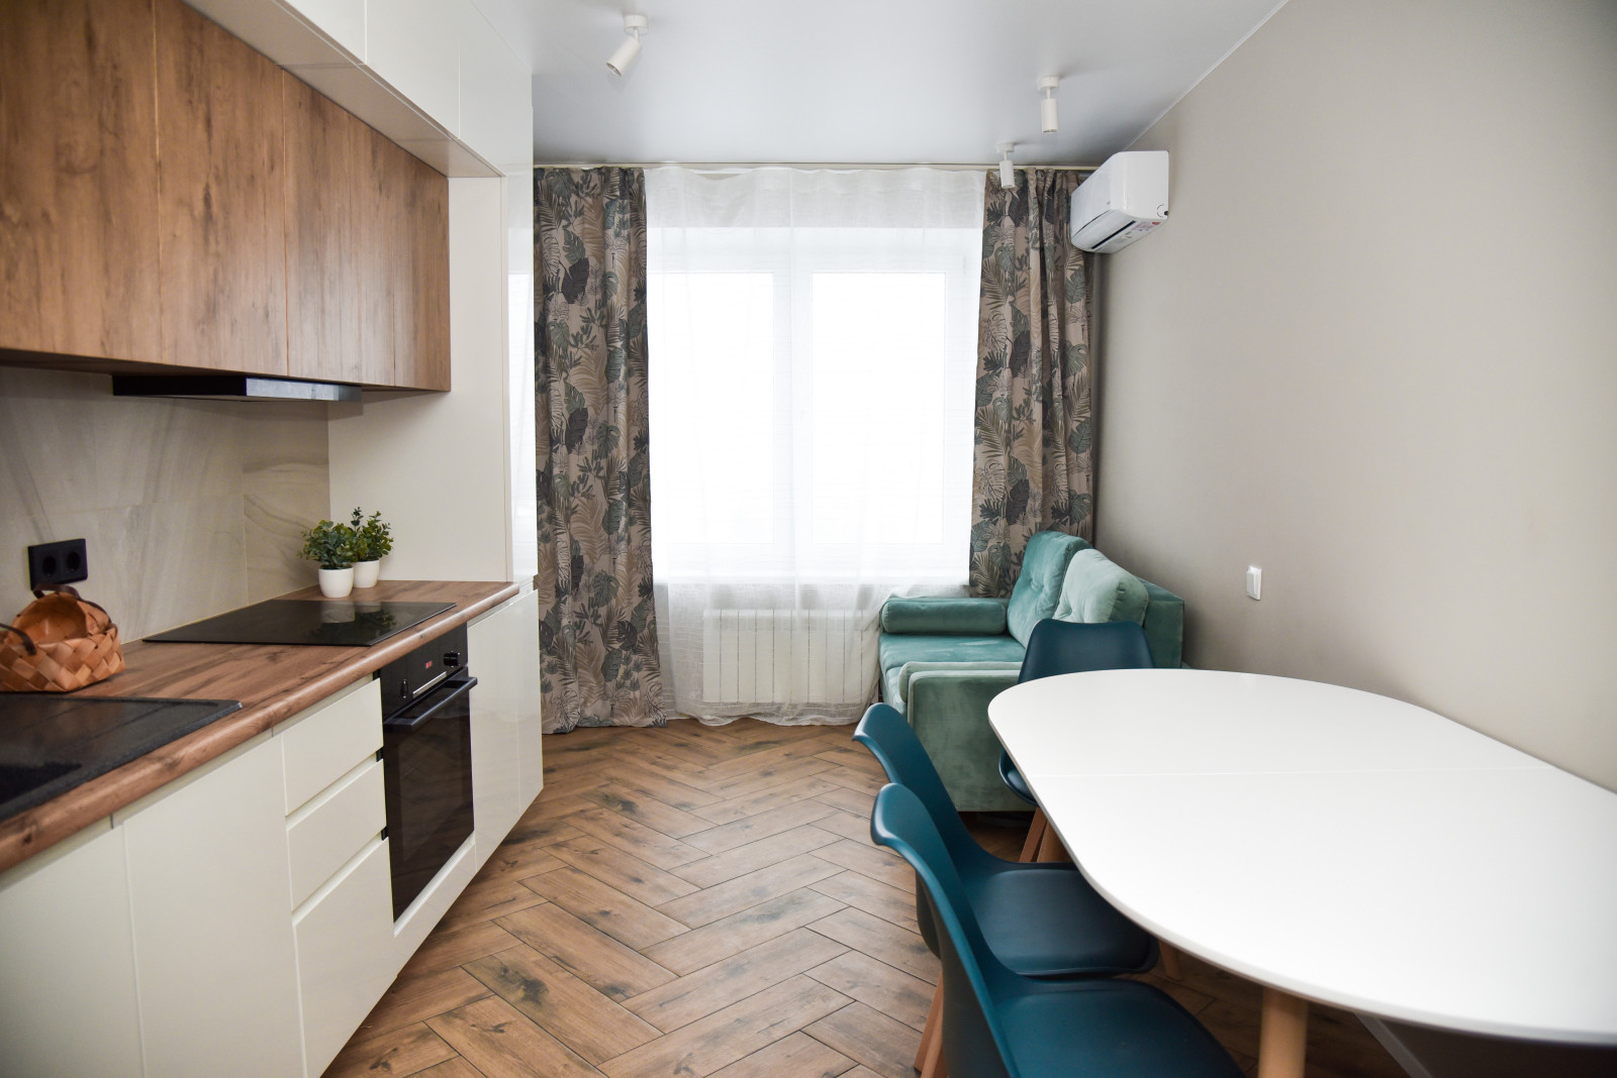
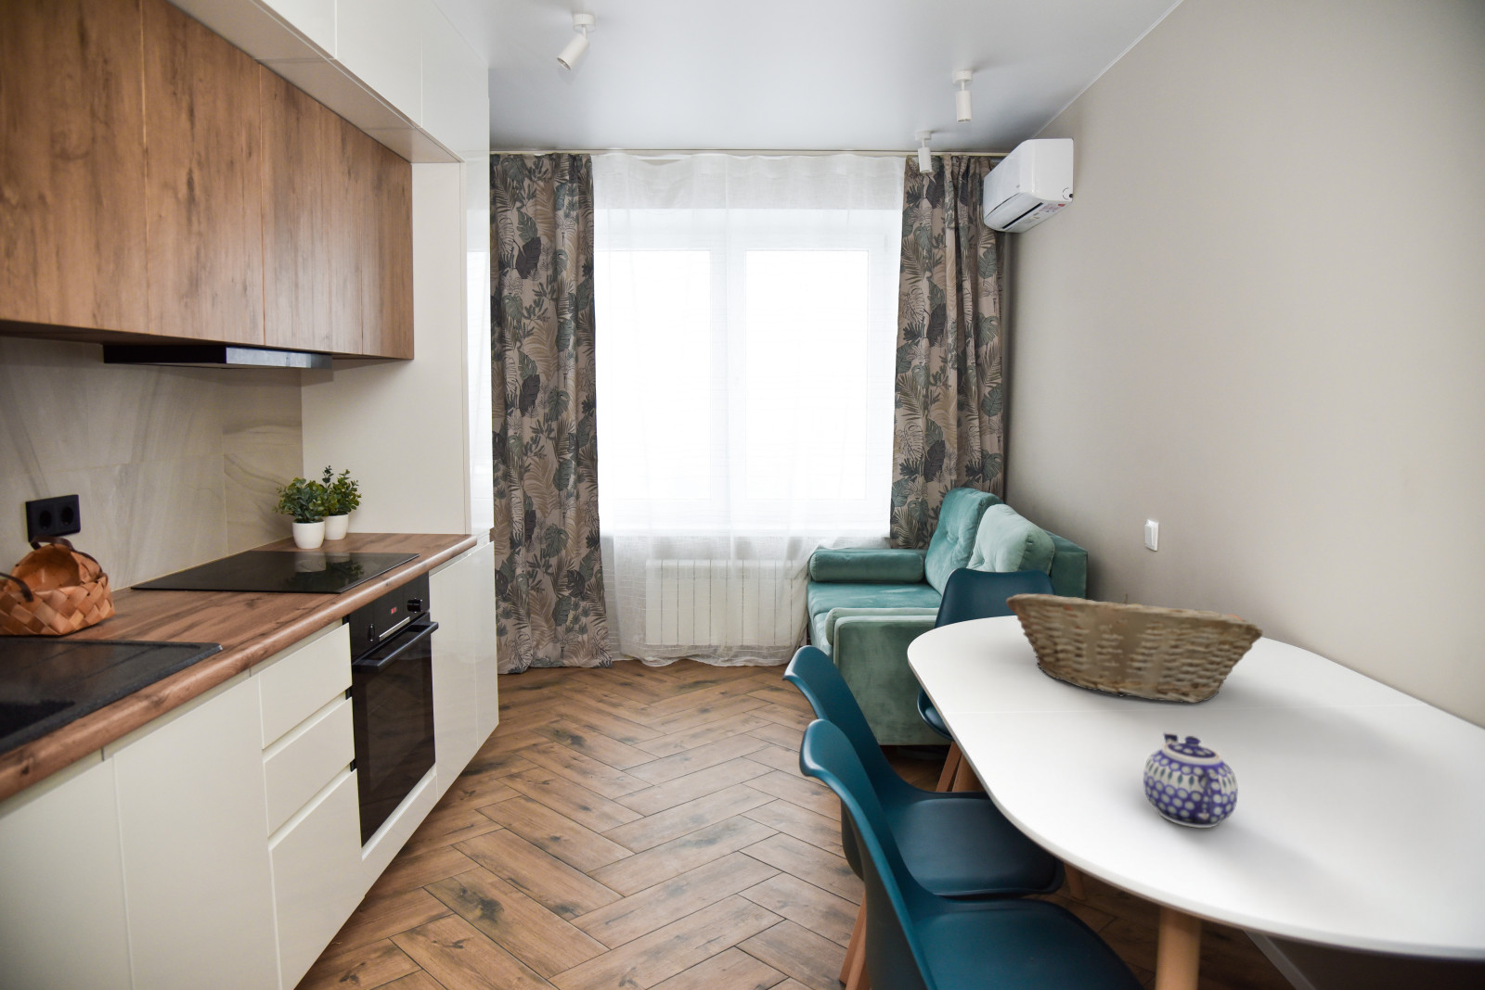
+ fruit basket [1005,592,1264,704]
+ teapot [1142,731,1240,829]
